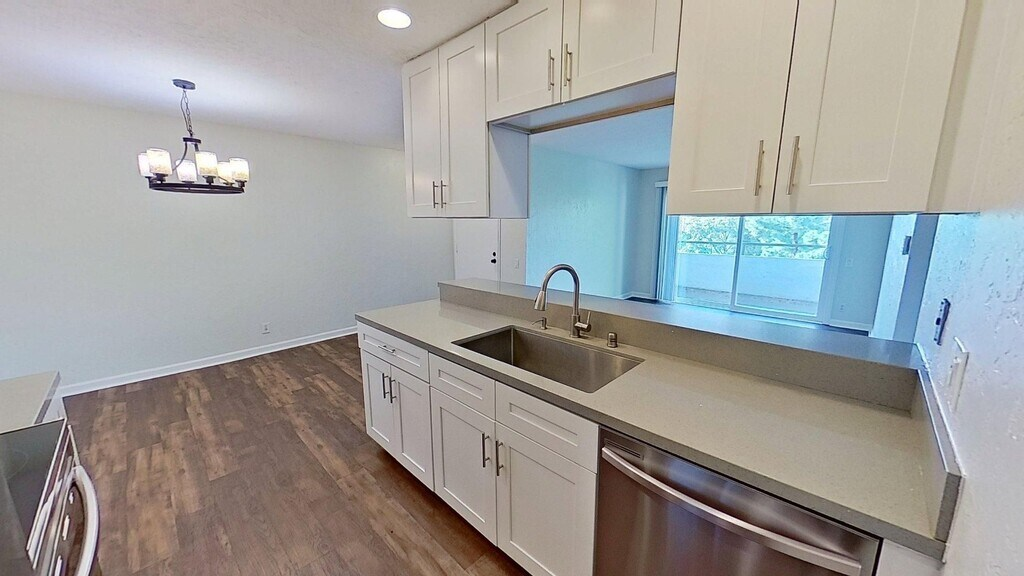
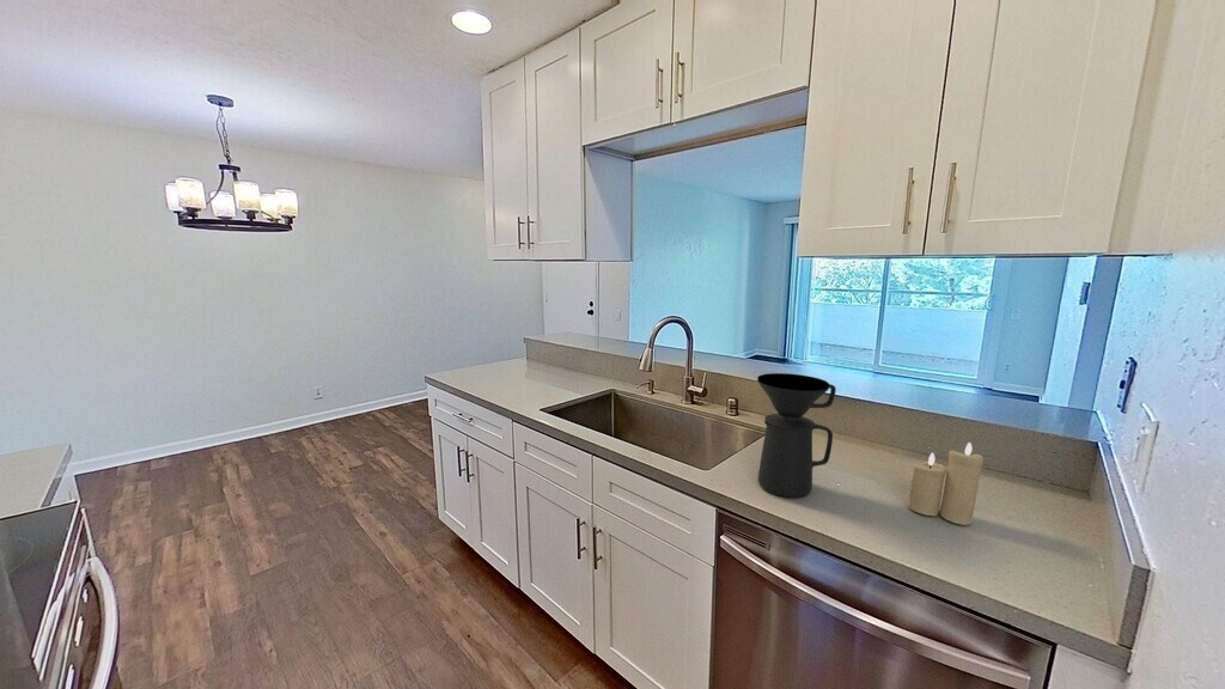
+ coffee maker [756,372,837,499]
+ candle [908,441,985,526]
